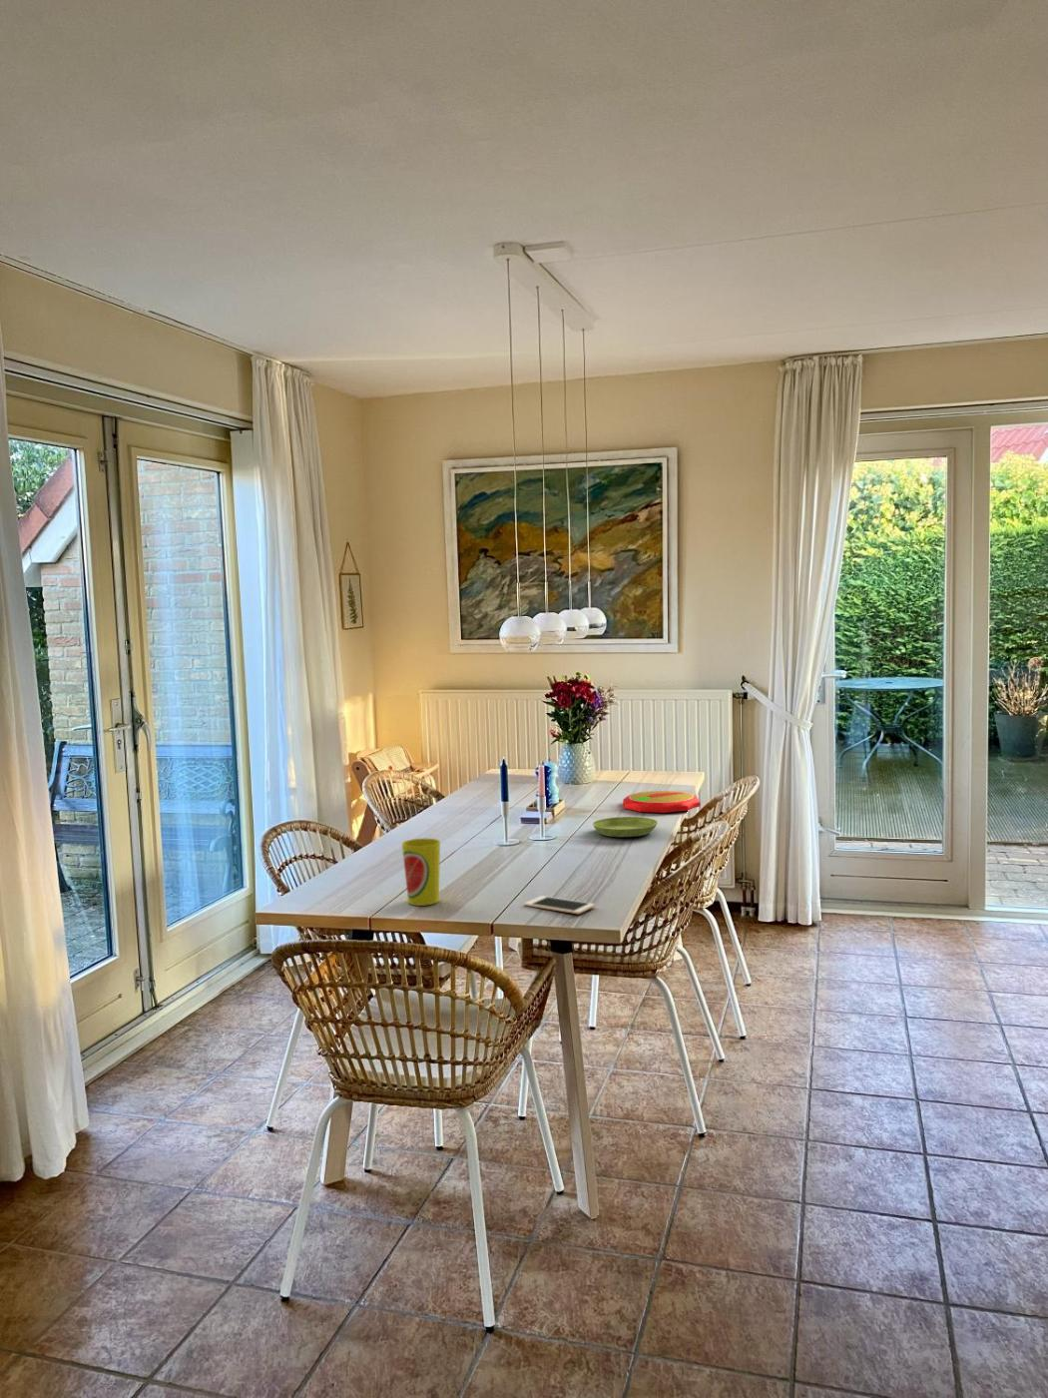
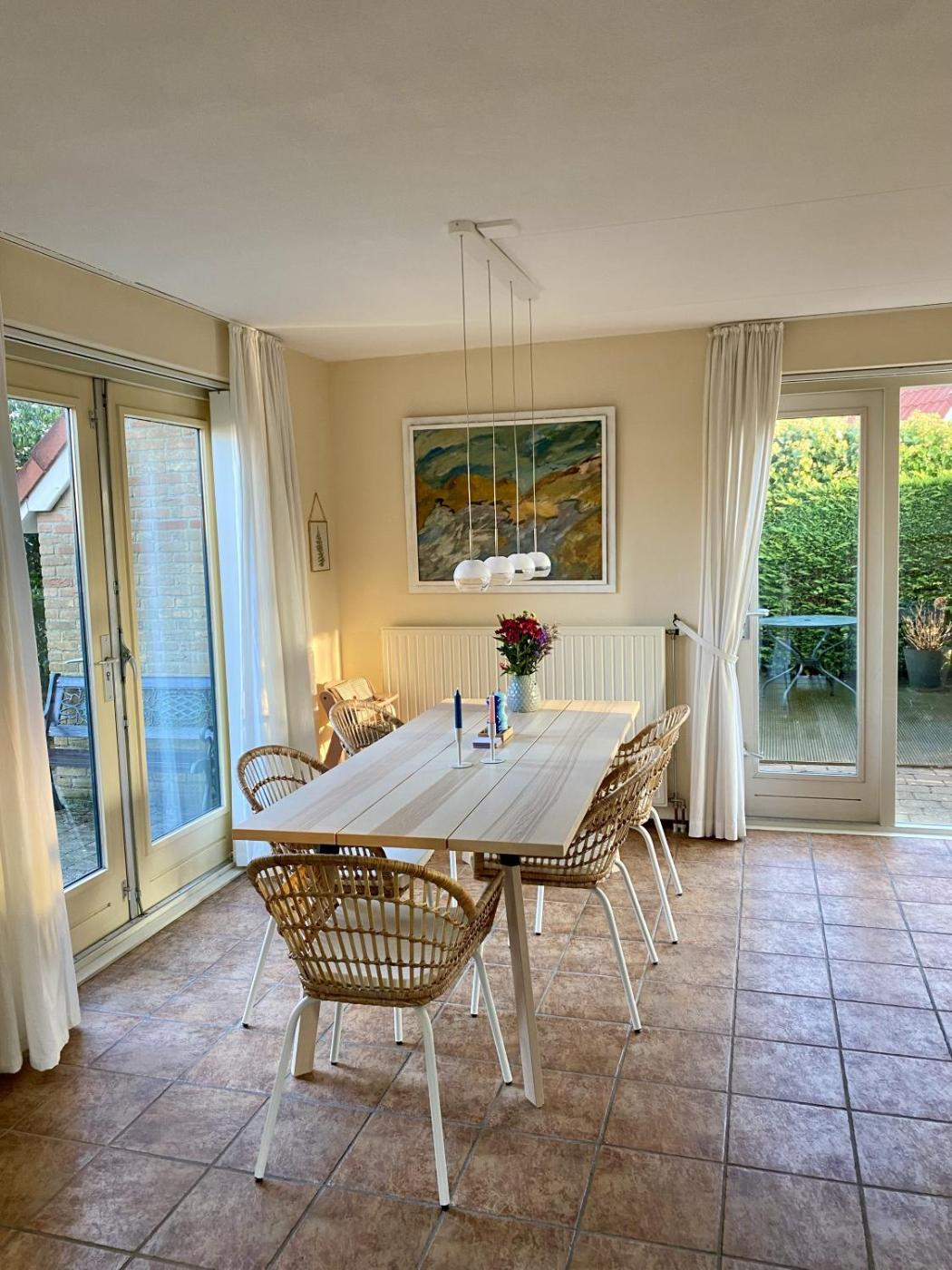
- plate [622,790,701,813]
- cup [401,838,441,907]
- saucer [592,816,658,838]
- cell phone [523,895,596,915]
